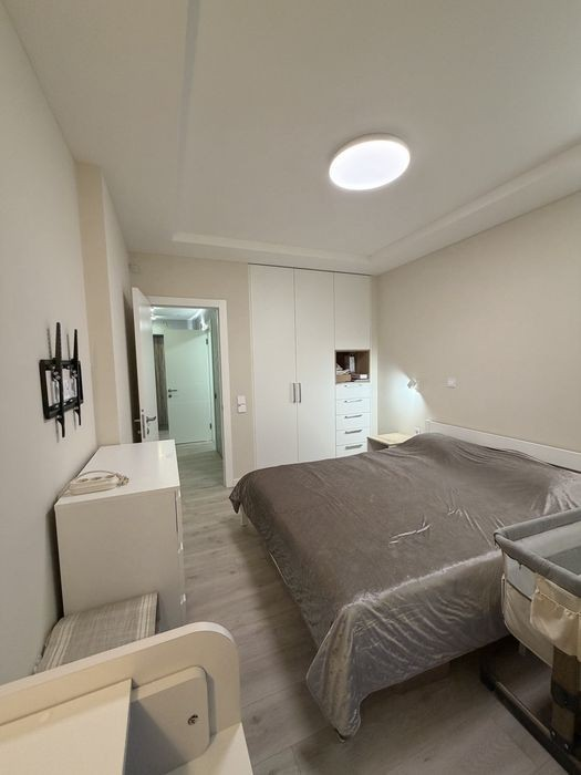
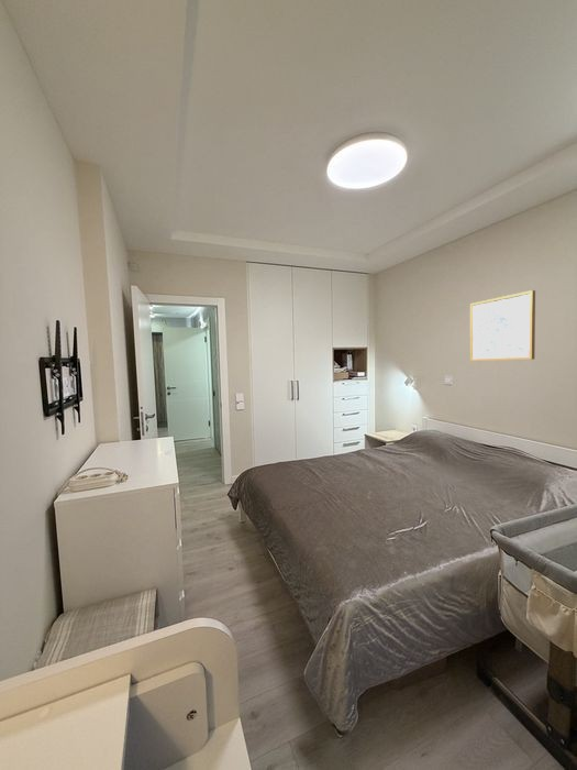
+ wall art [469,289,536,362]
